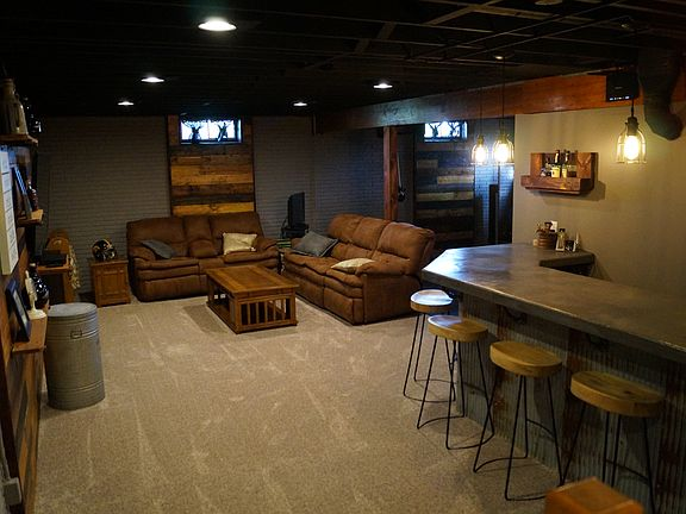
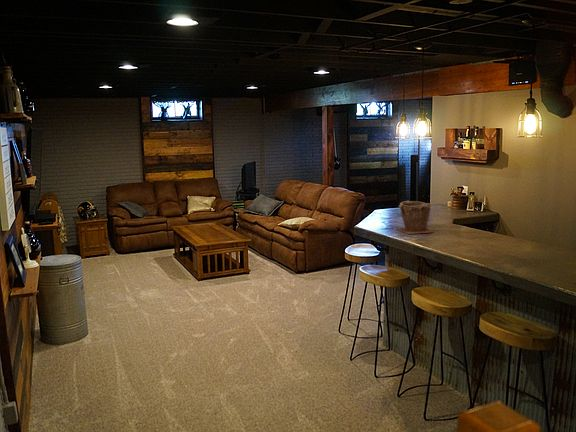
+ plant pot [396,200,434,235]
